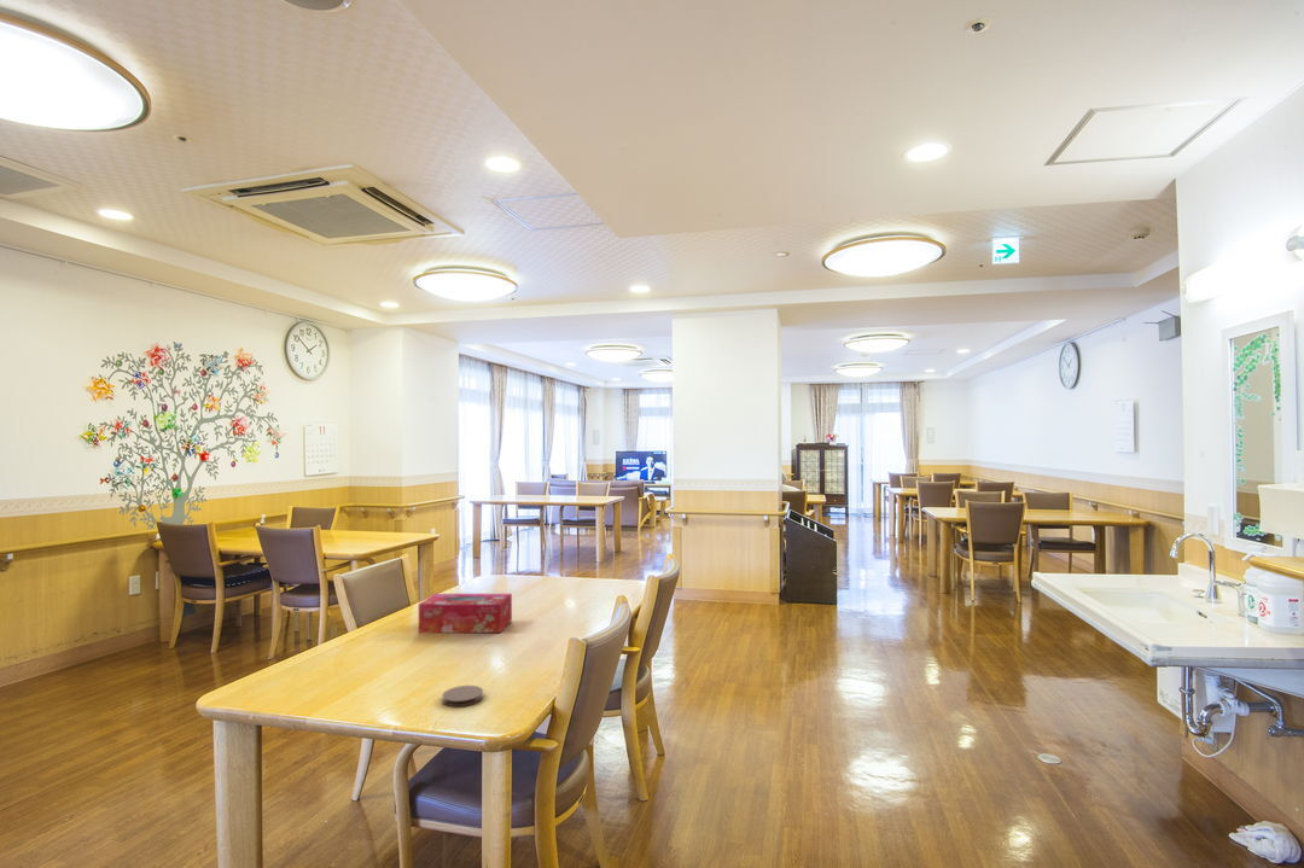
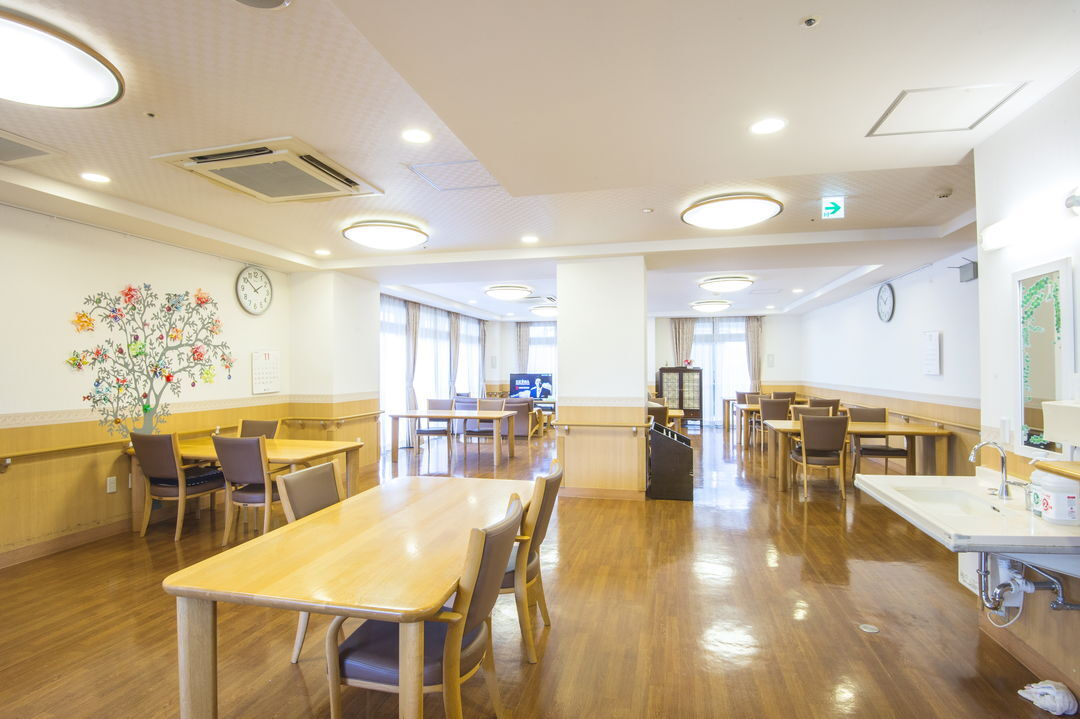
- tissue box [418,593,513,634]
- coaster [441,685,484,707]
